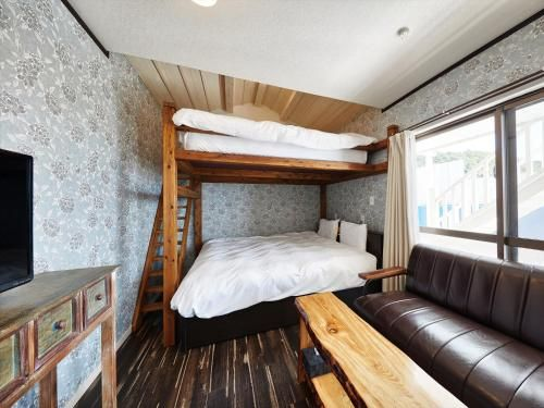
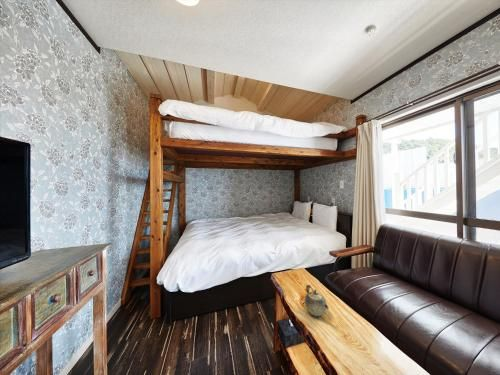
+ teapot [303,284,330,317]
